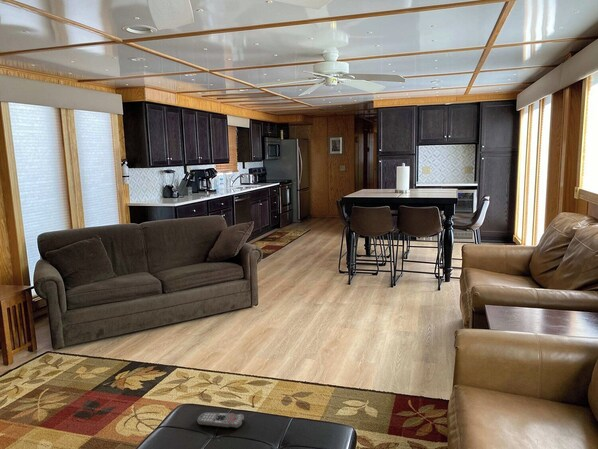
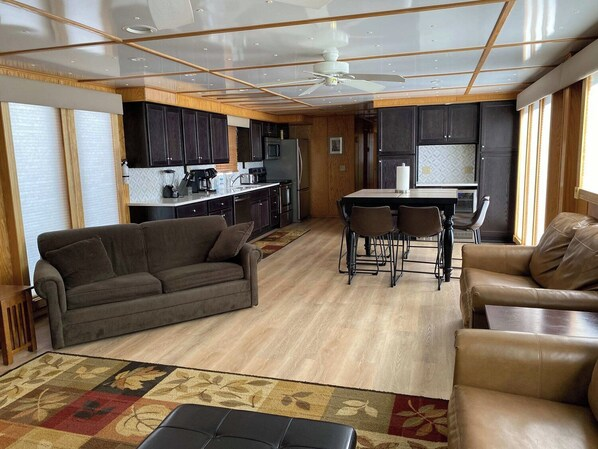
- remote control [196,411,245,429]
